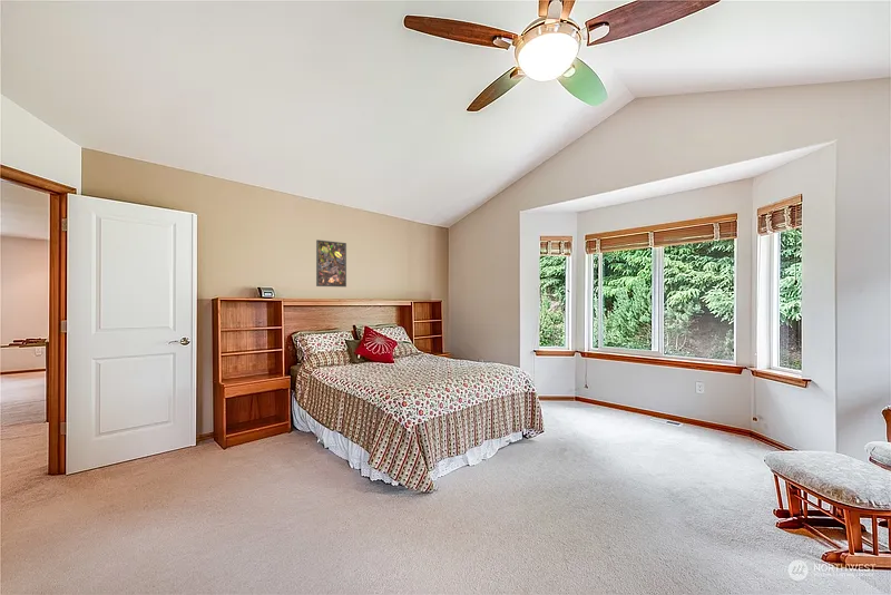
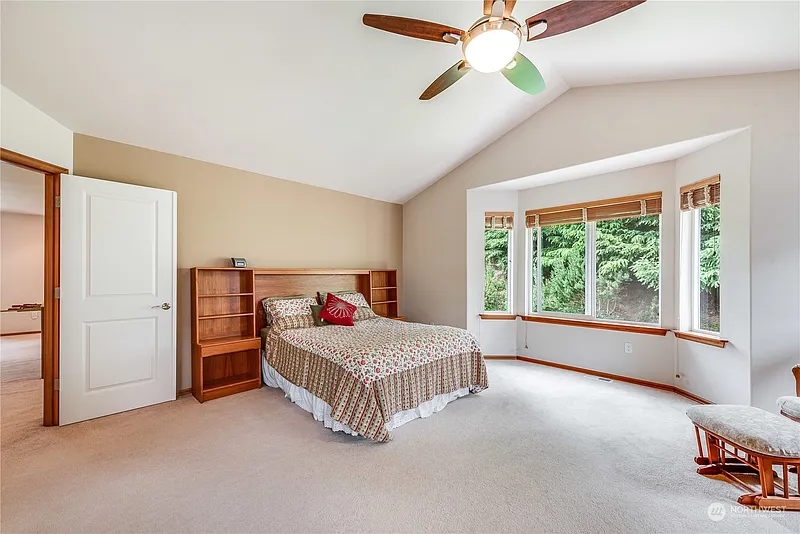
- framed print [315,238,347,287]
